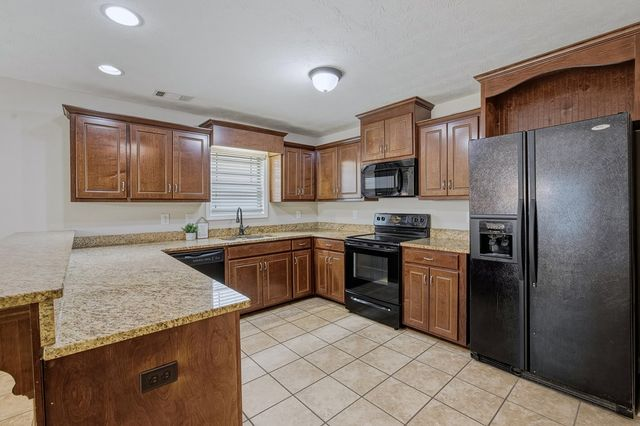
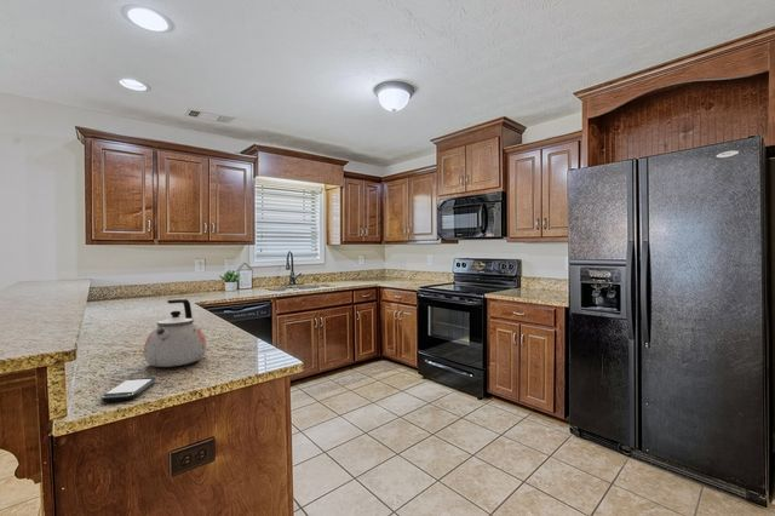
+ kettle [143,298,207,368]
+ smartphone [99,375,157,402]
